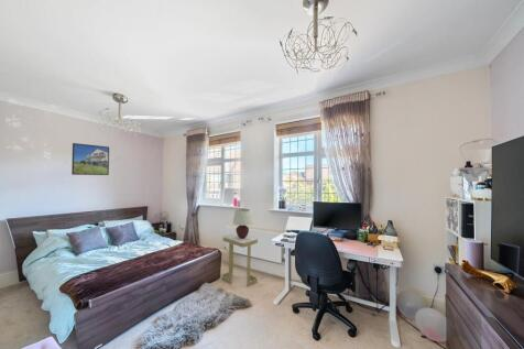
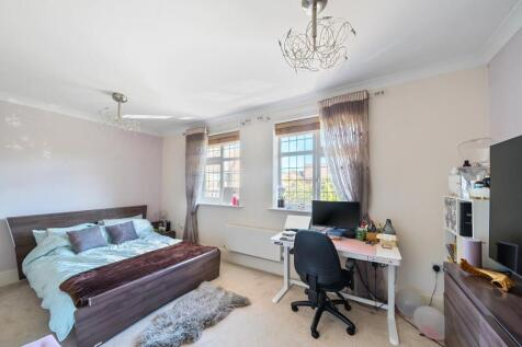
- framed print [70,142,110,176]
- side table [221,232,259,288]
- table lamp [231,208,253,239]
